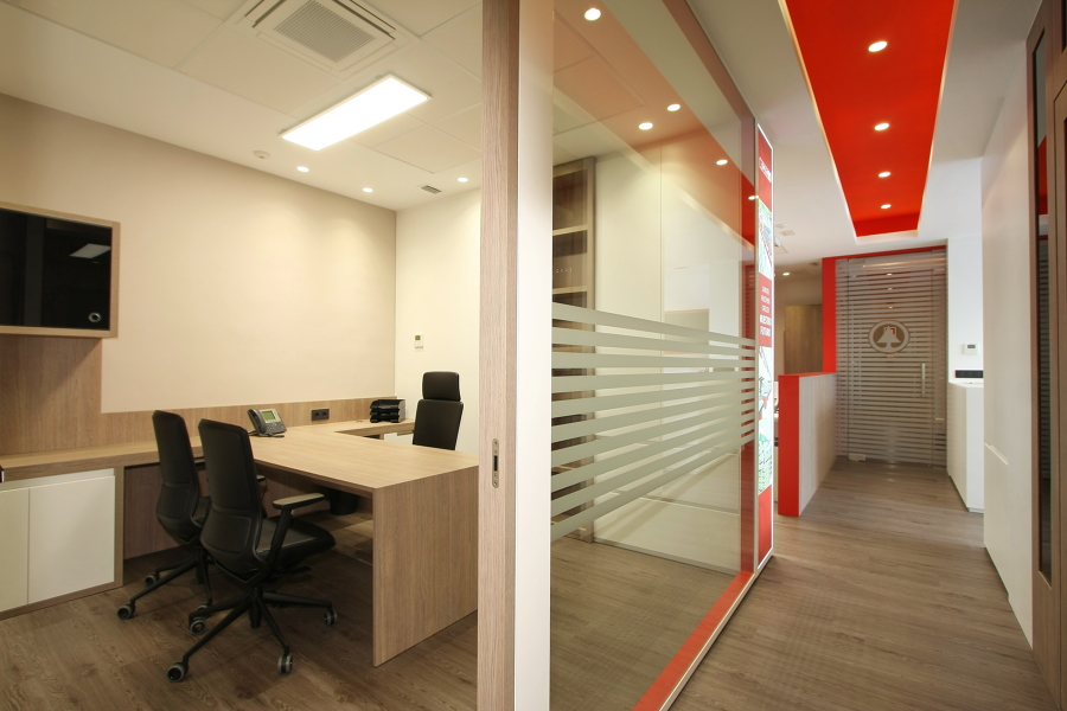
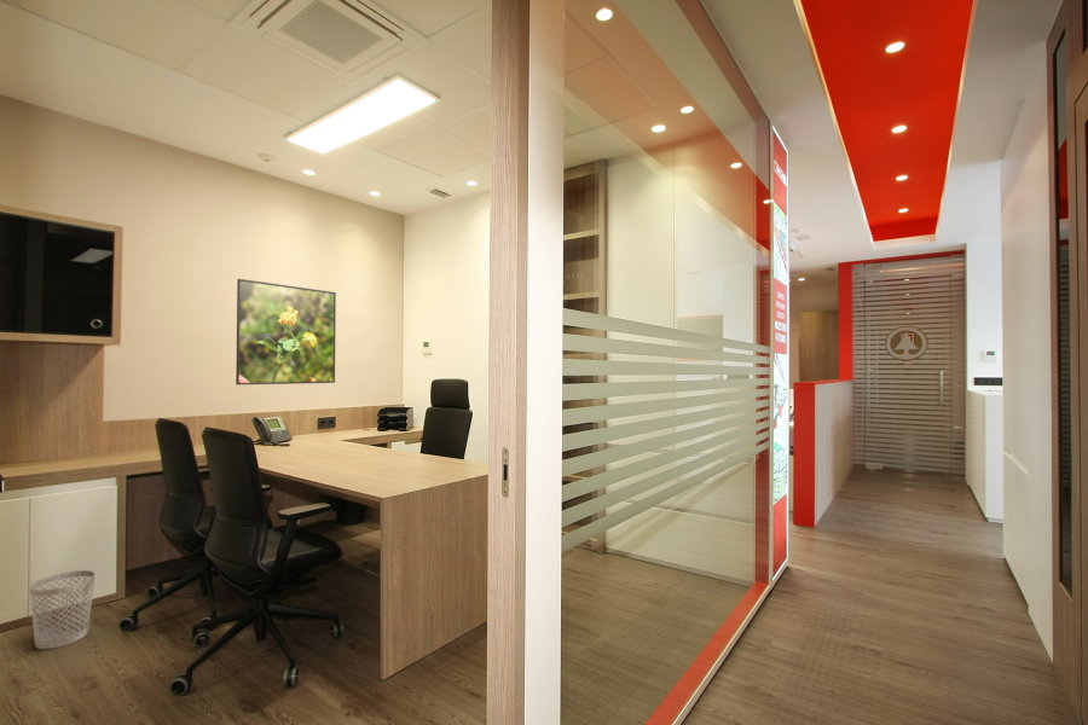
+ wastebasket [28,569,97,650]
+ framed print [235,278,337,385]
